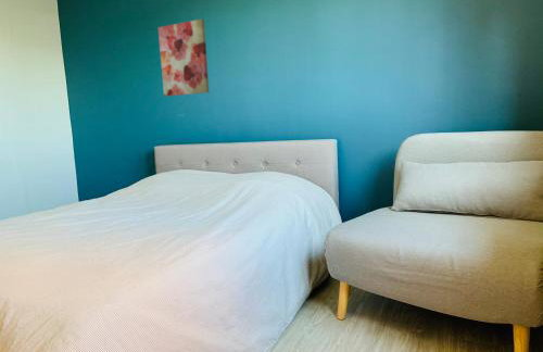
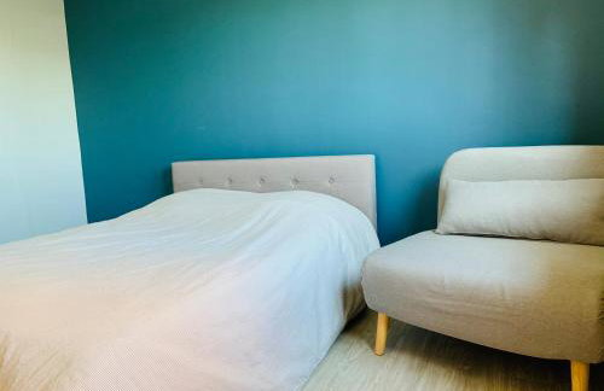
- wall art [157,18,211,98]
